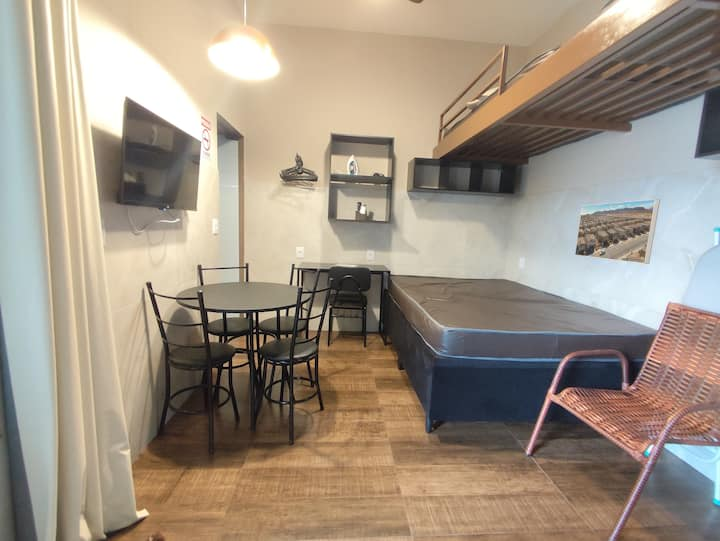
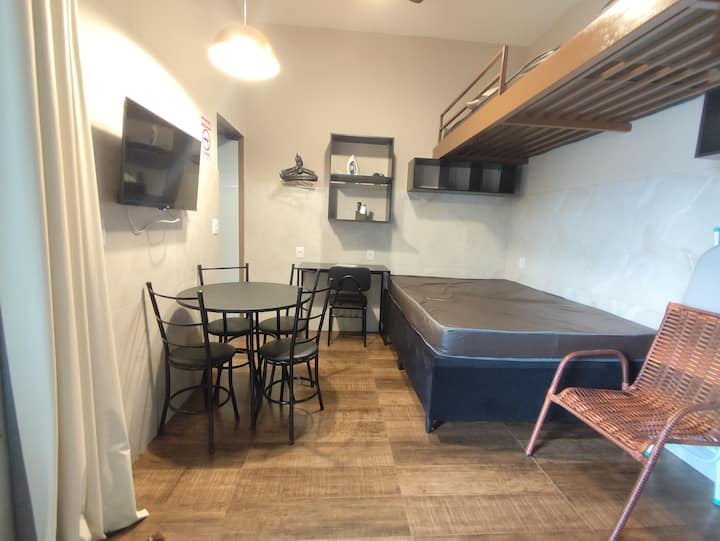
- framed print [574,198,661,265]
